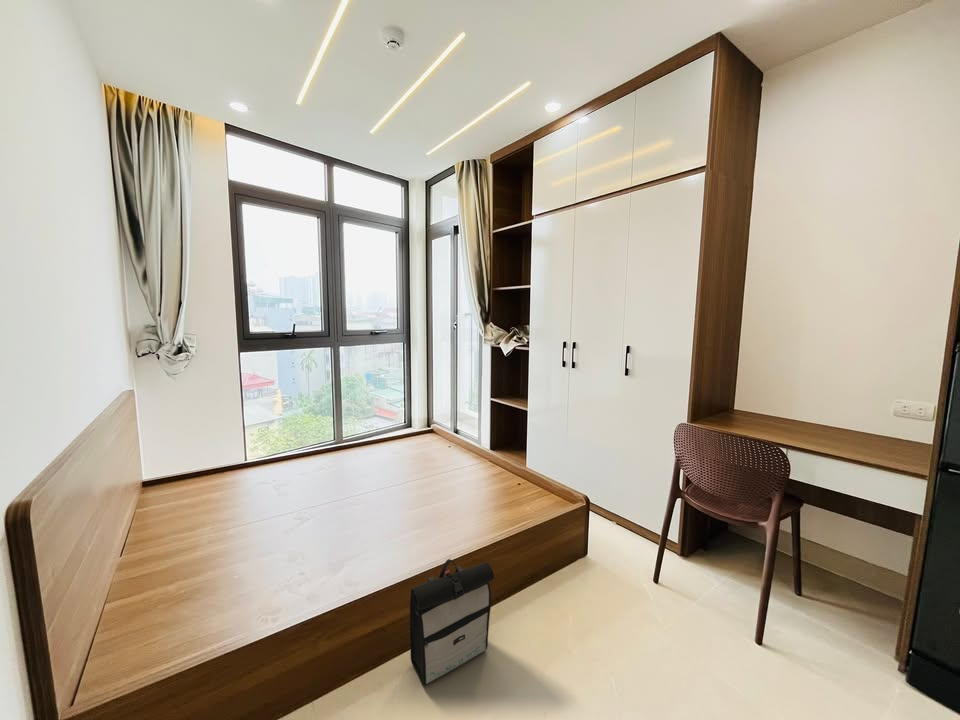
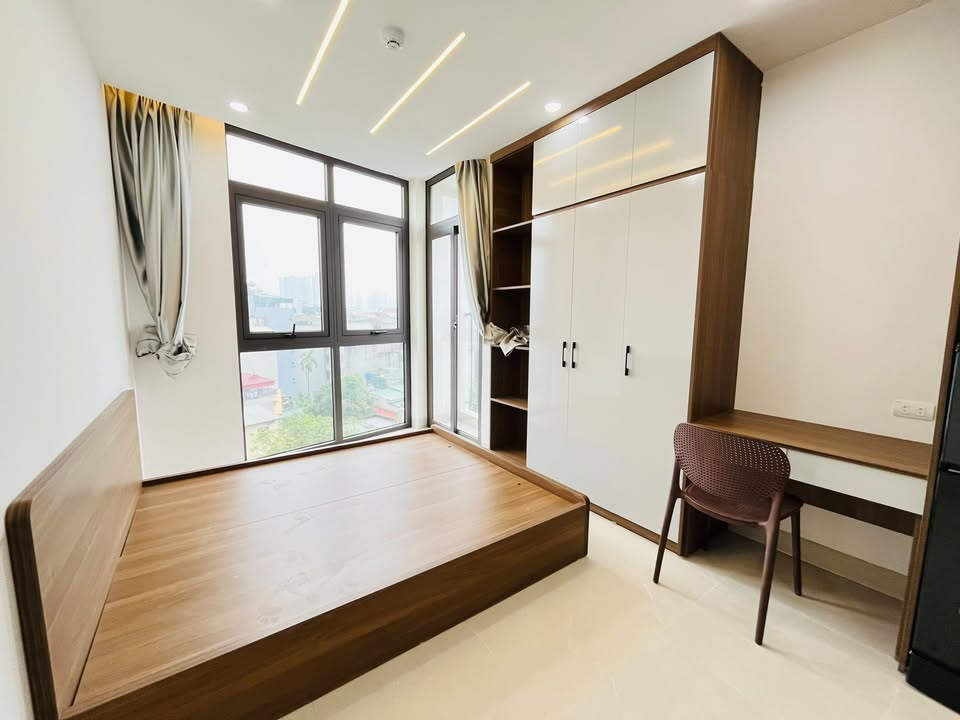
- backpack [409,558,495,686]
